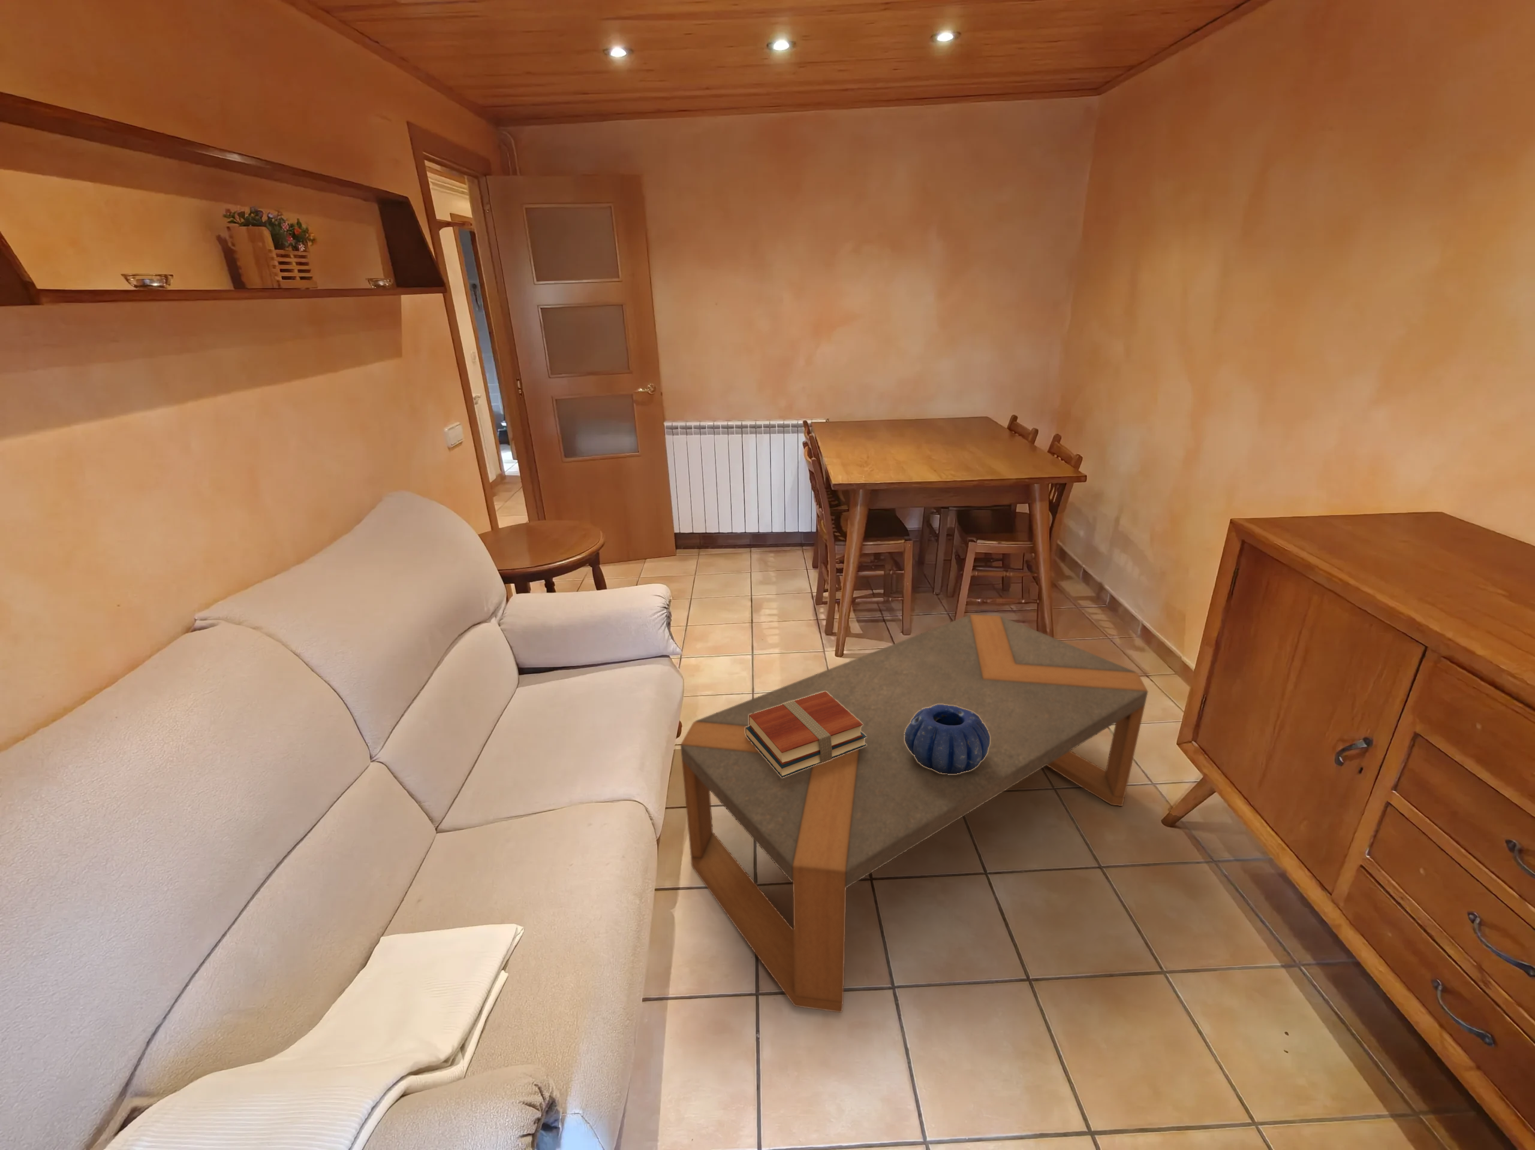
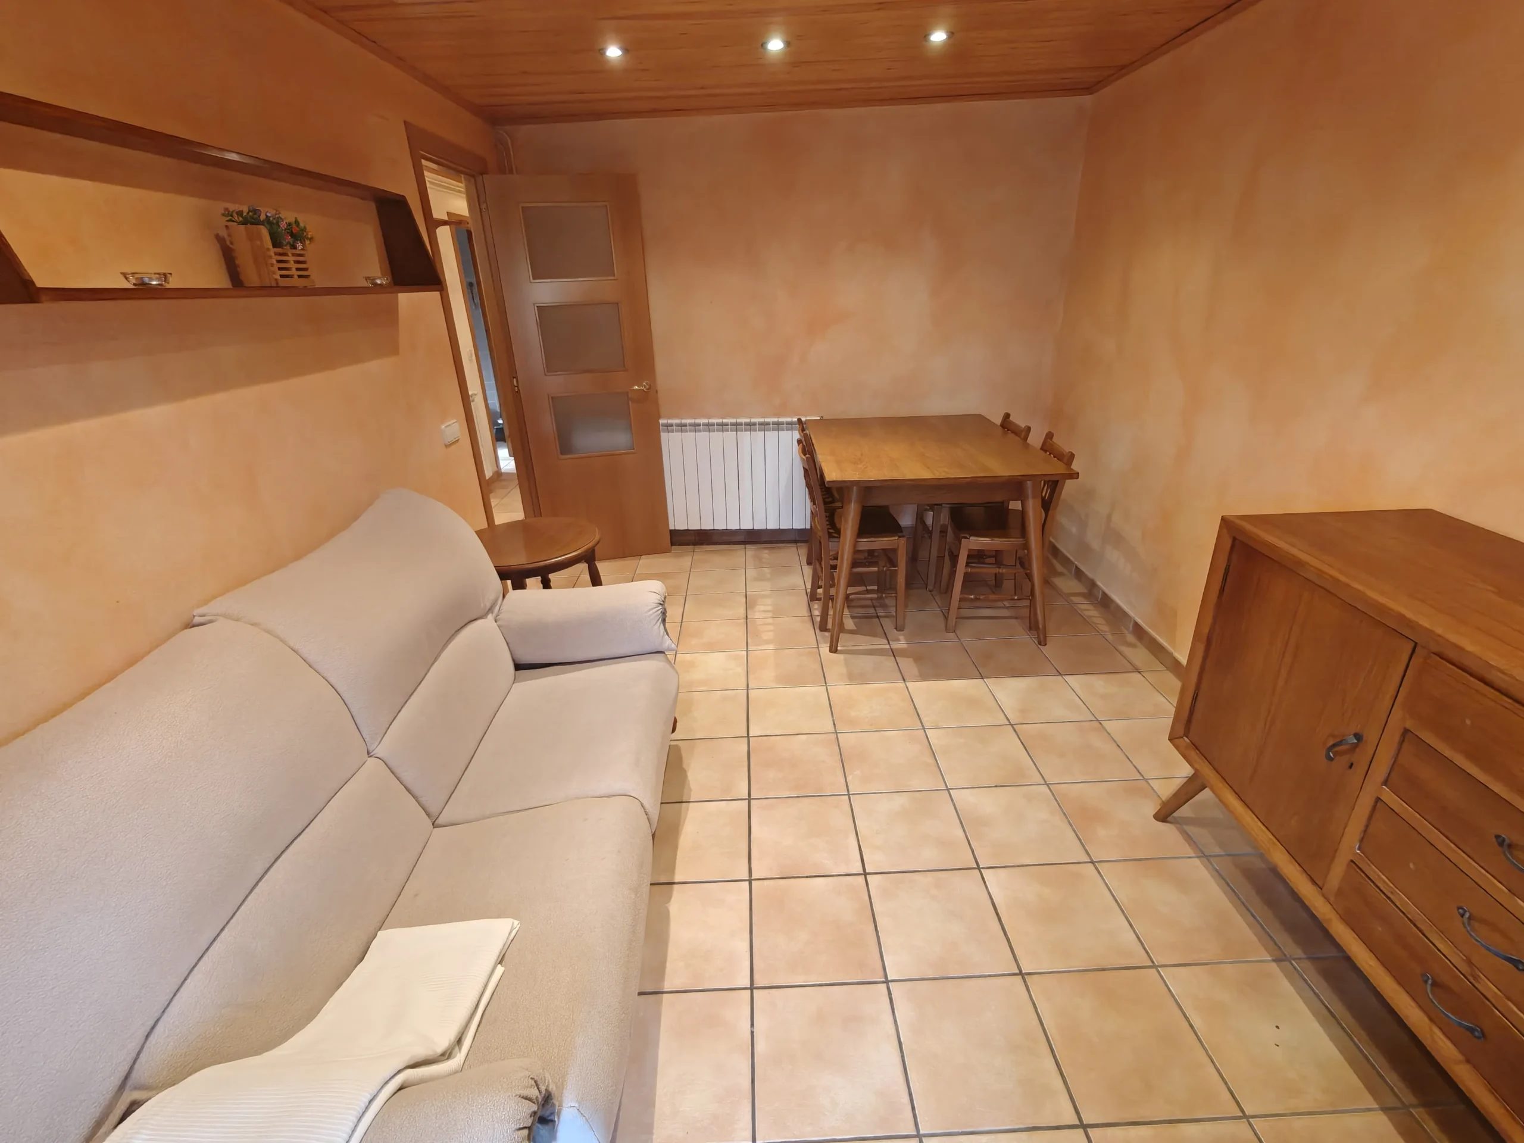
- coffee table [680,614,1148,1013]
- decorative bowl [905,704,990,774]
- books [746,691,867,778]
